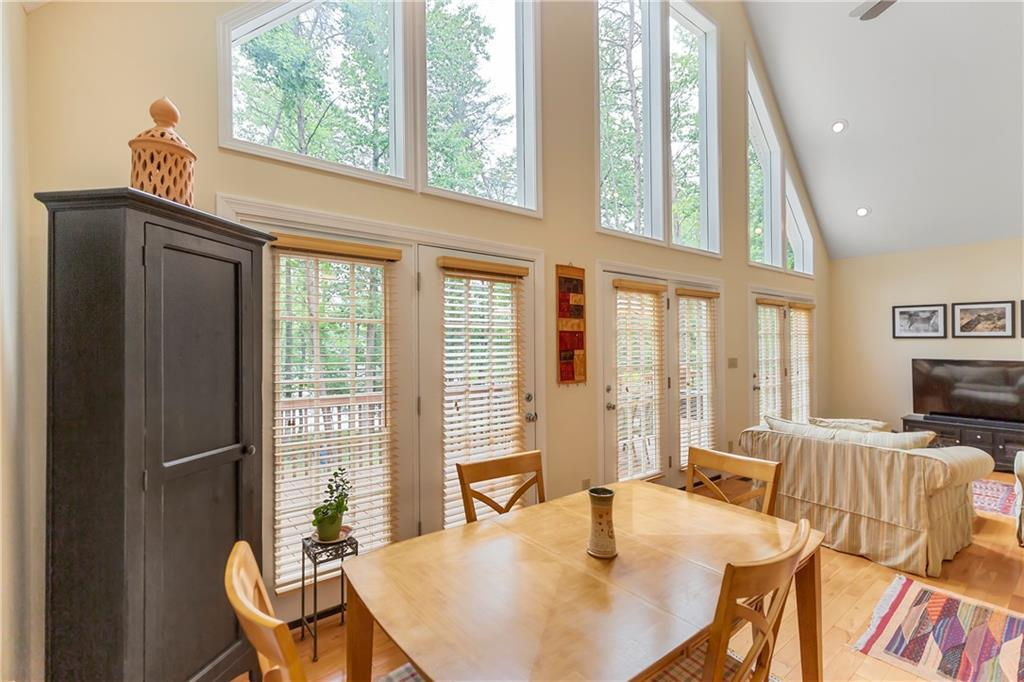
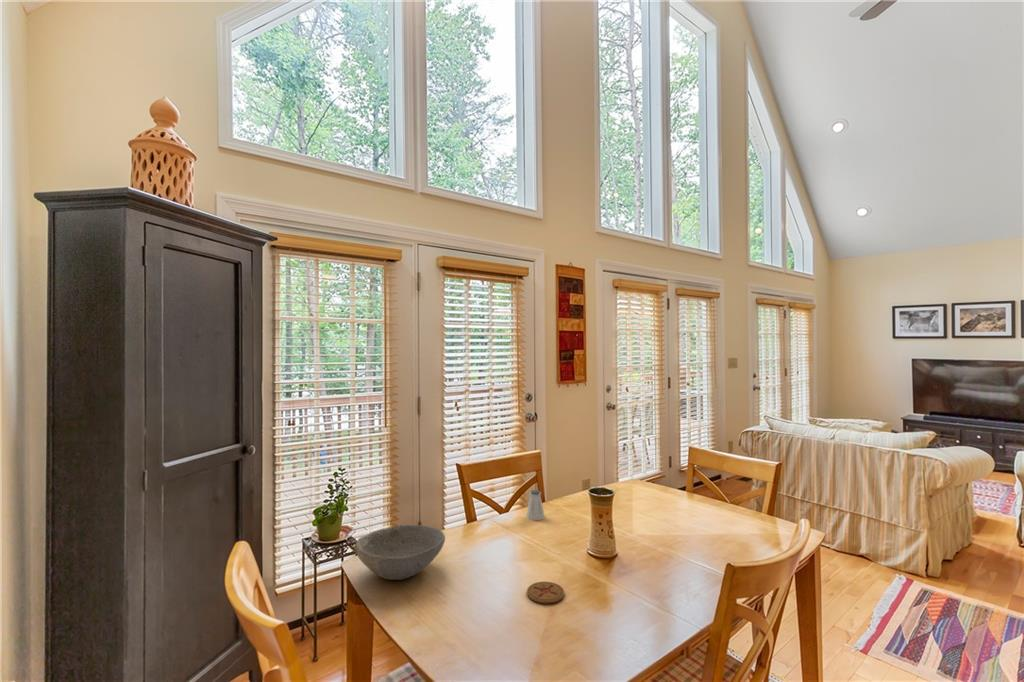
+ bowl [354,524,446,581]
+ coaster [526,581,565,604]
+ saltshaker [525,489,546,521]
